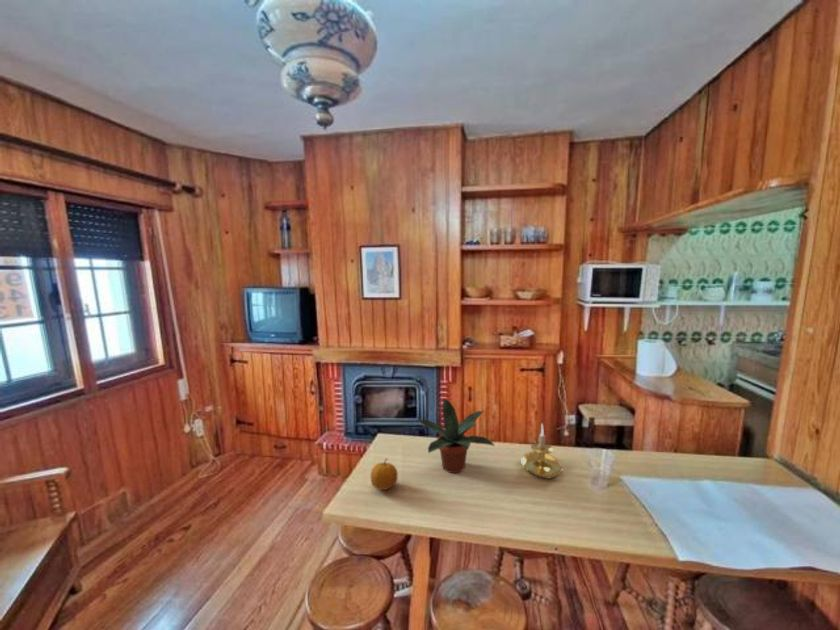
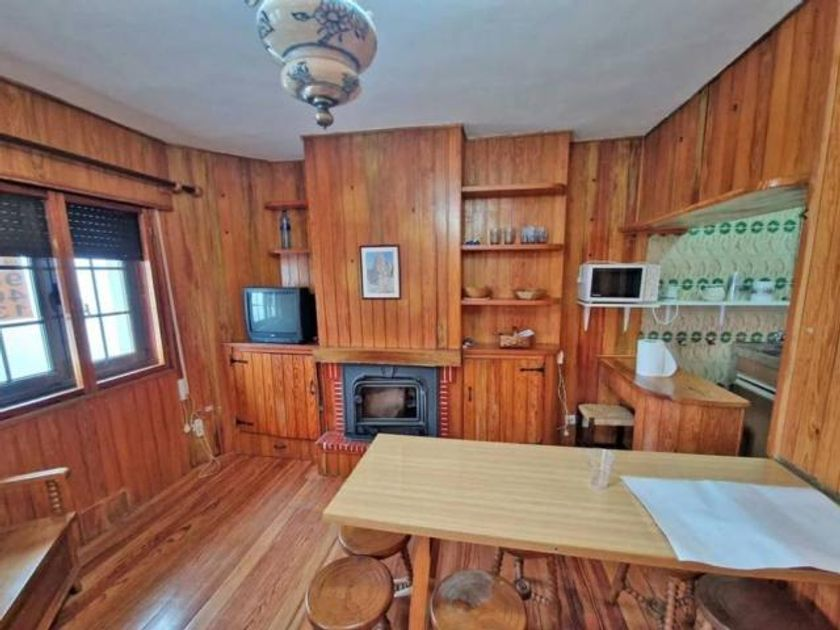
- potted plant [415,397,496,474]
- candle holder [521,422,564,480]
- fruit [370,458,399,491]
